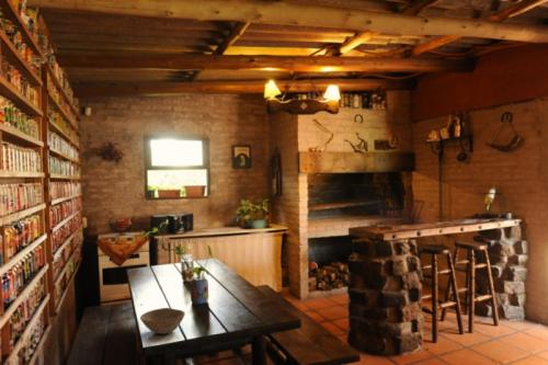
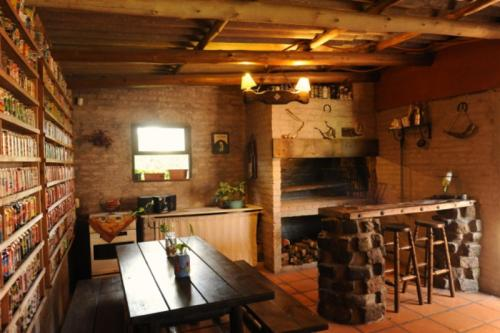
- bowl [139,307,186,335]
